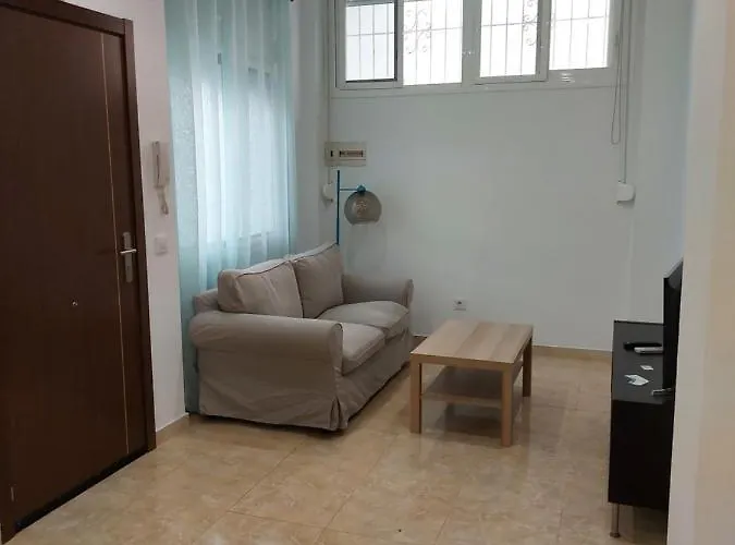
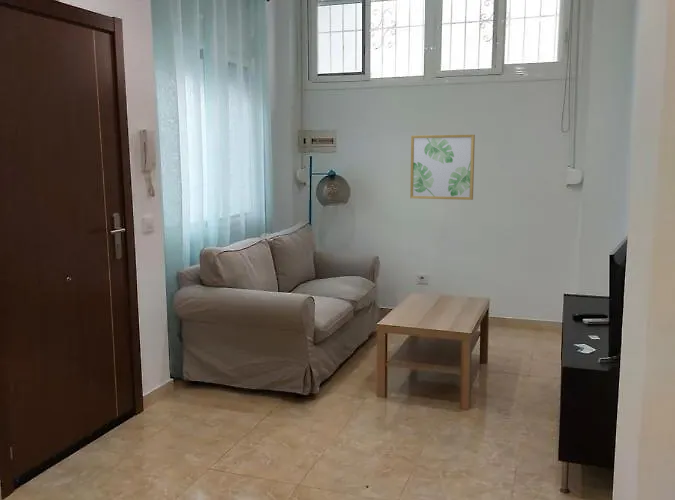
+ wall art [409,134,476,201]
